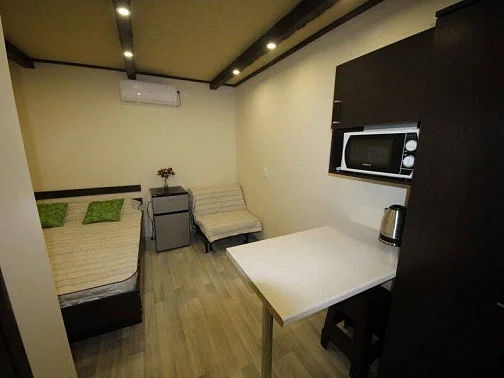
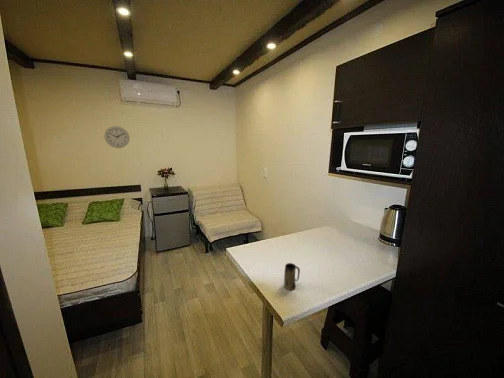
+ wall clock [104,125,130,149]
+ mug [283,262,301,291]
